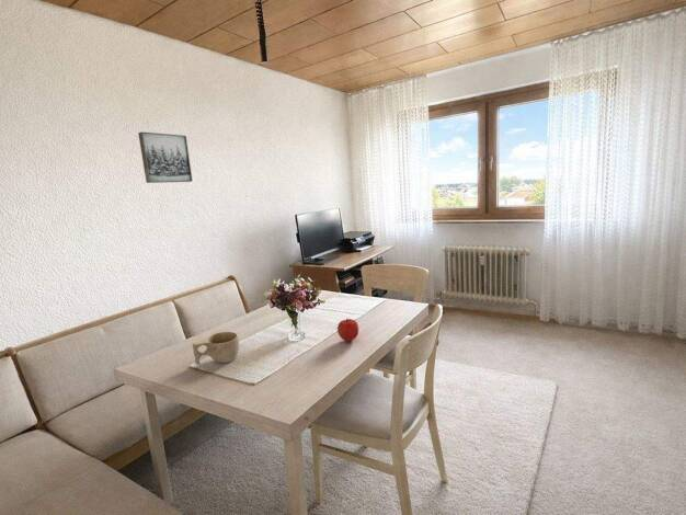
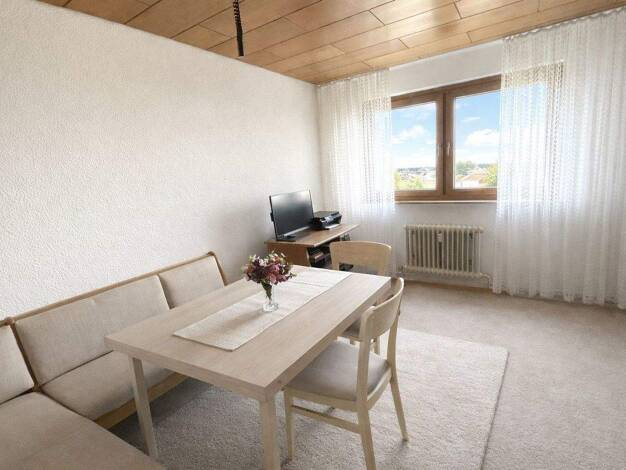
- cup [192,331,240,366]
- fruit [336,318,359,343]
- wall art [137,131,194,184]
